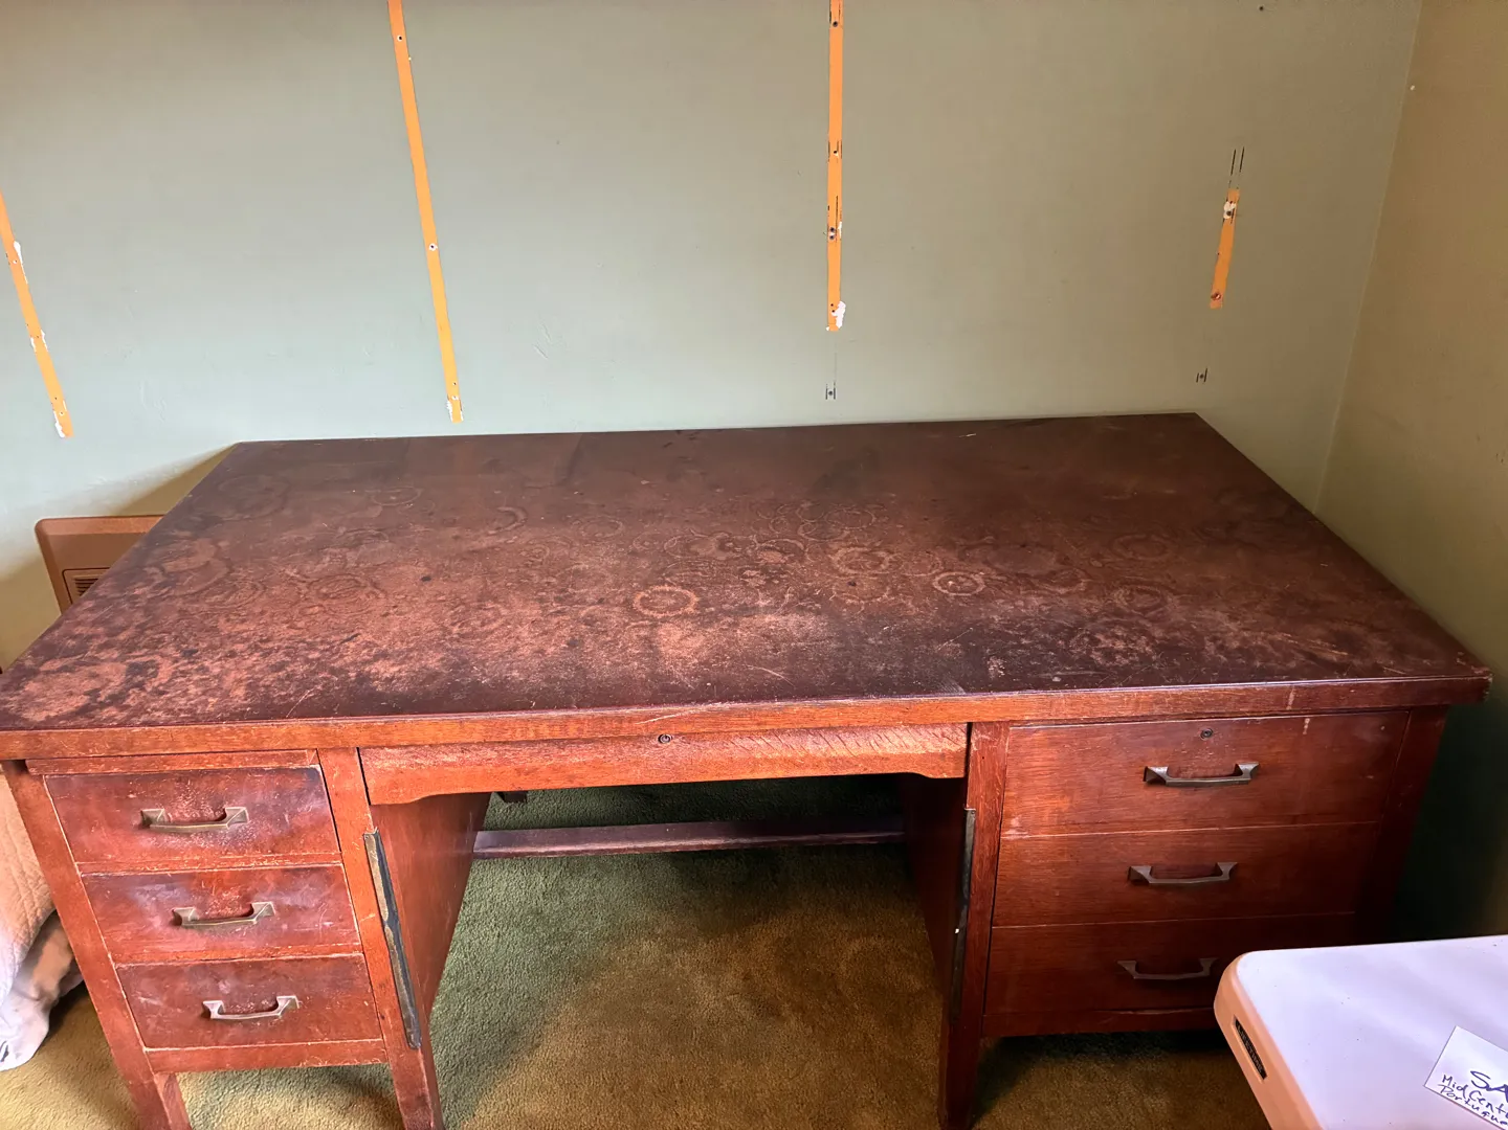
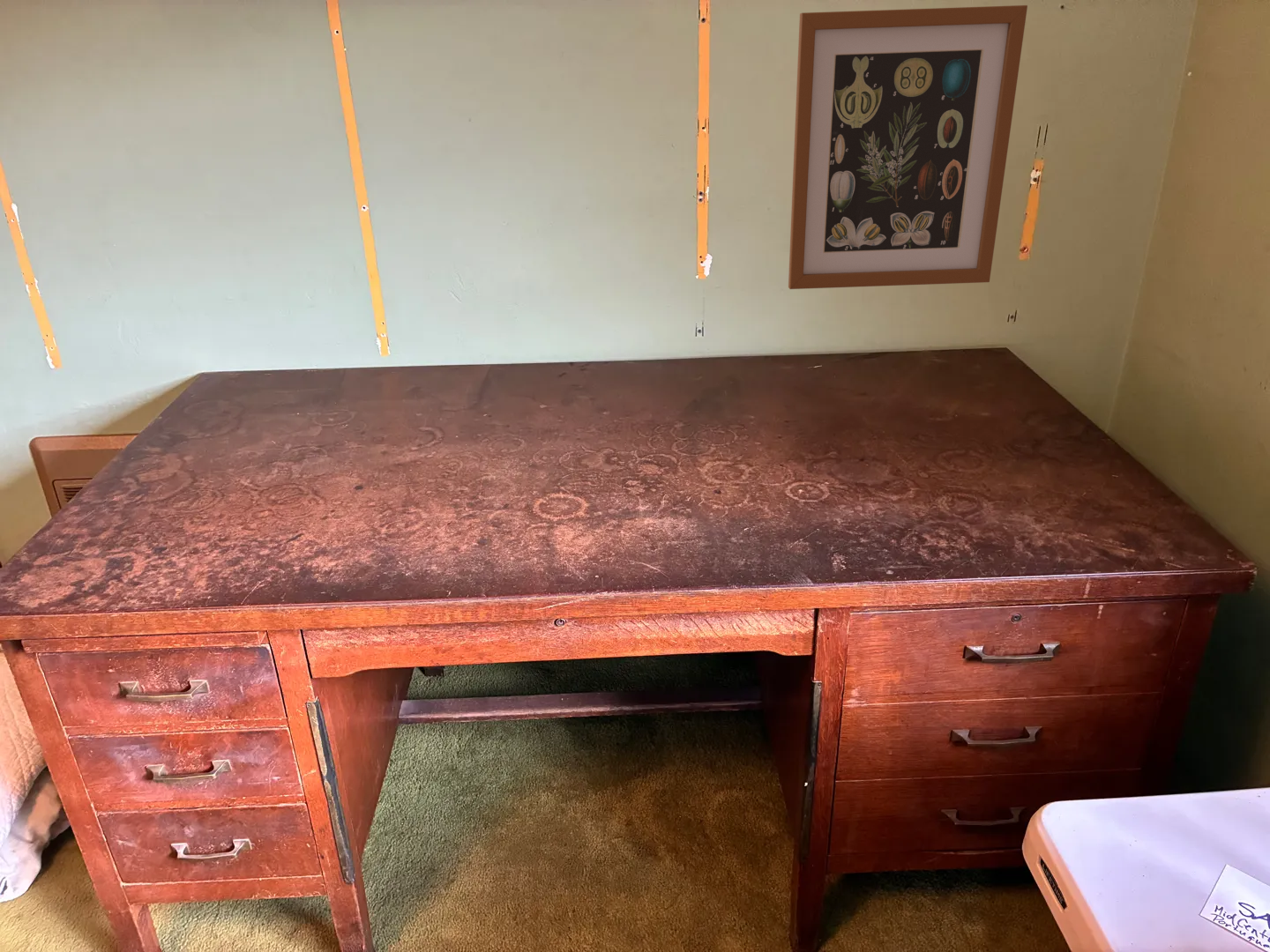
+ wall art [788,4,1028,290]
